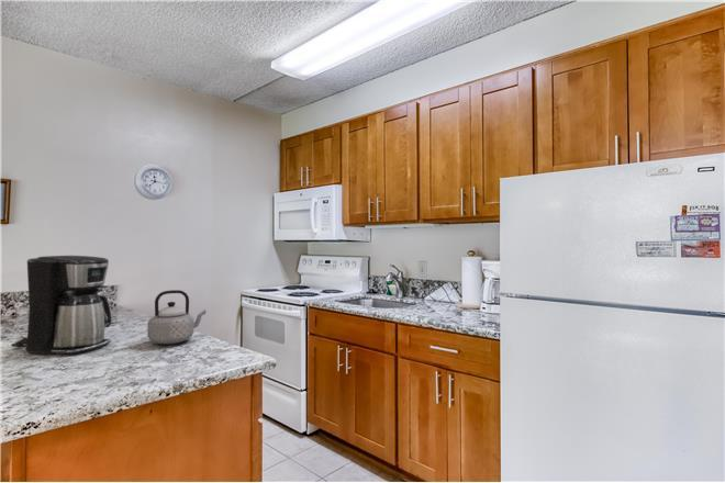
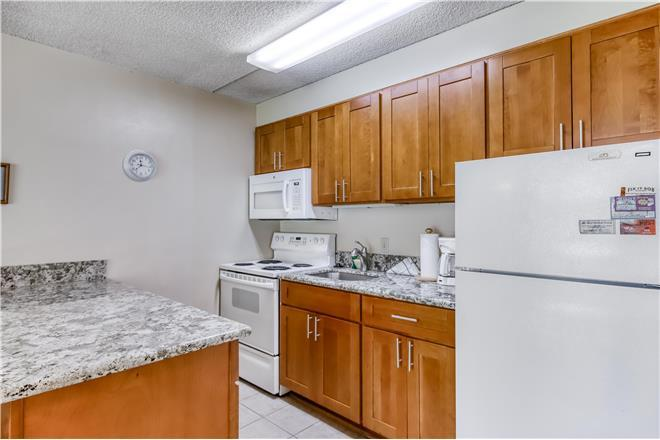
- coffee maker [10,255,112,356]
- teapot [146,289,207,346]
